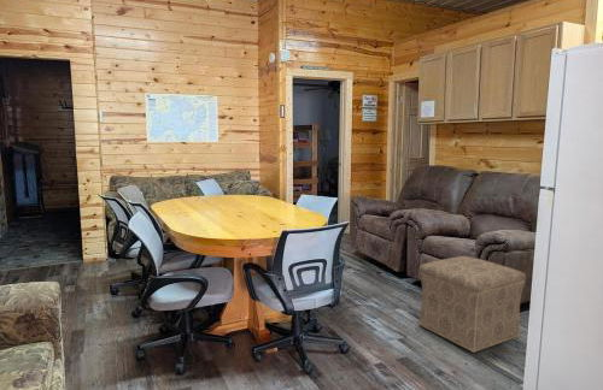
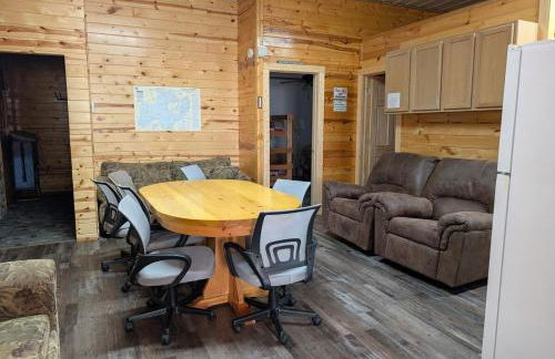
- ottoman [417,255,527,354]
